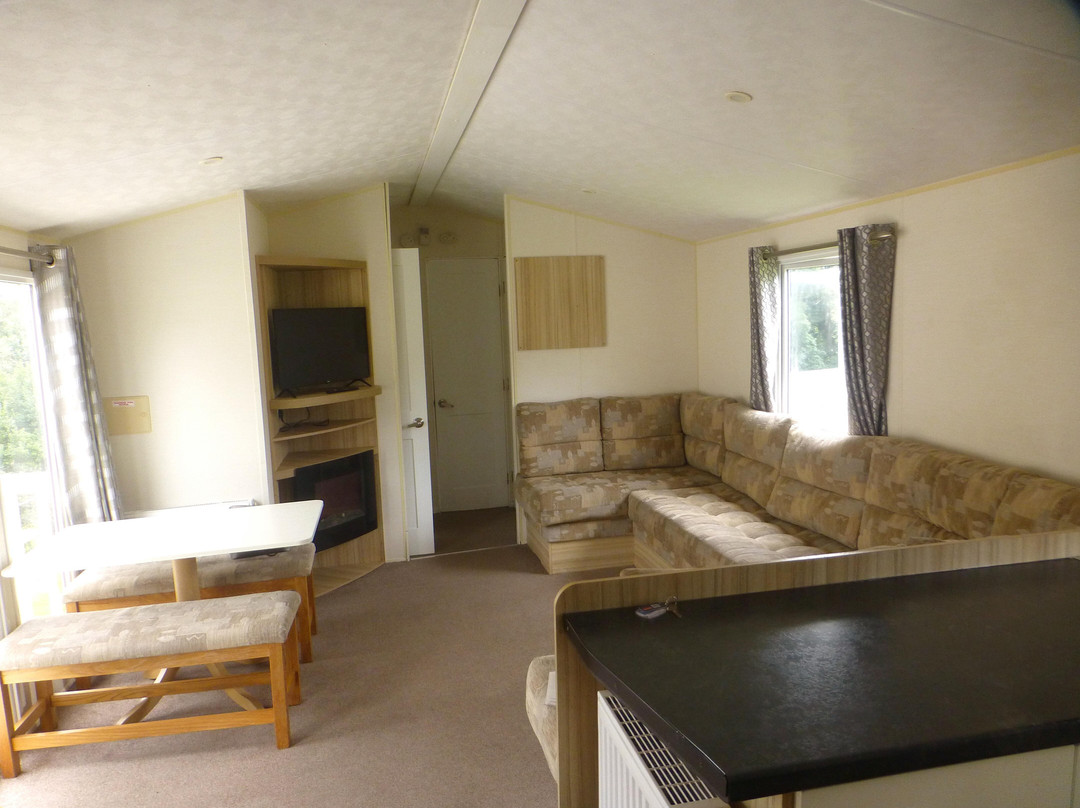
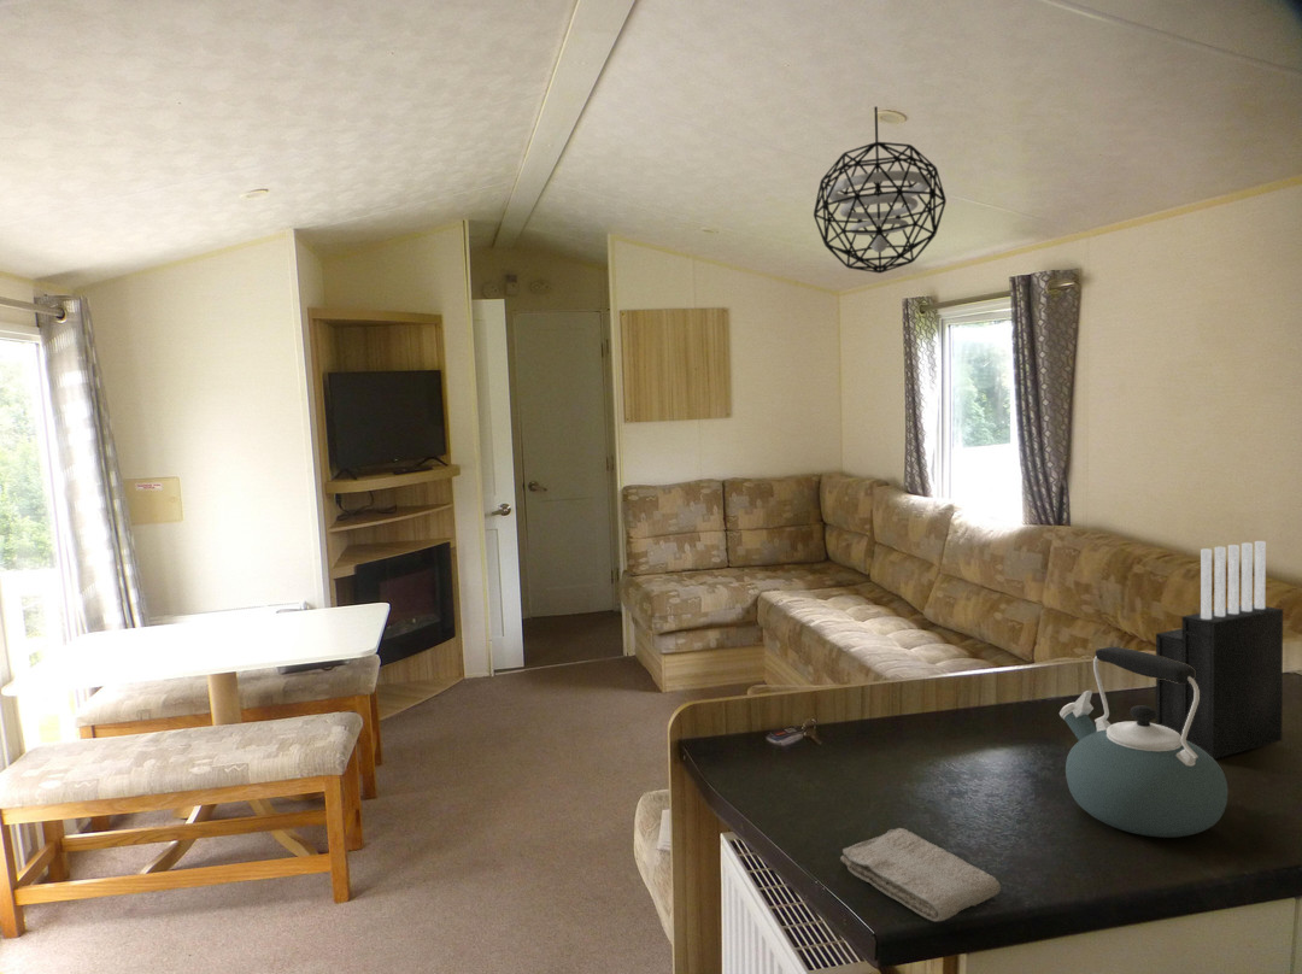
+ pendant light [813,105,948,275]
+ knife block [1155,540,1284,759]
+ washcloth [839,827,1002,922]
+ kettle [1058,646,1230,839]
